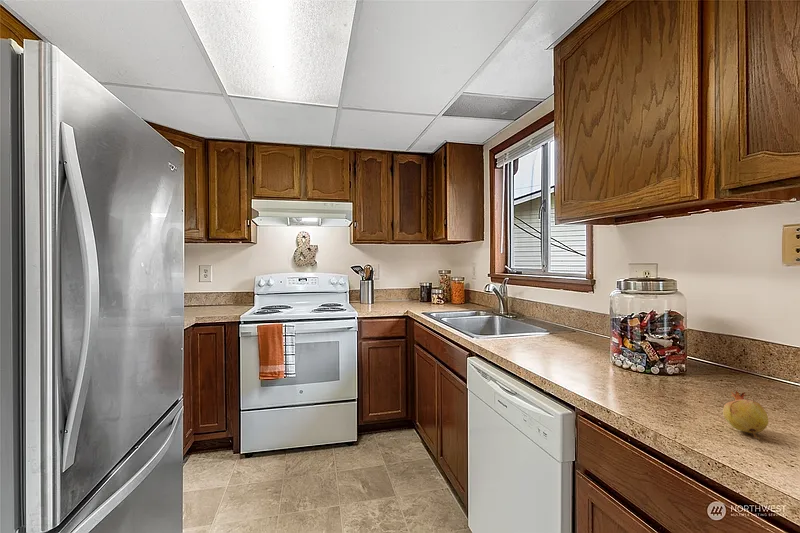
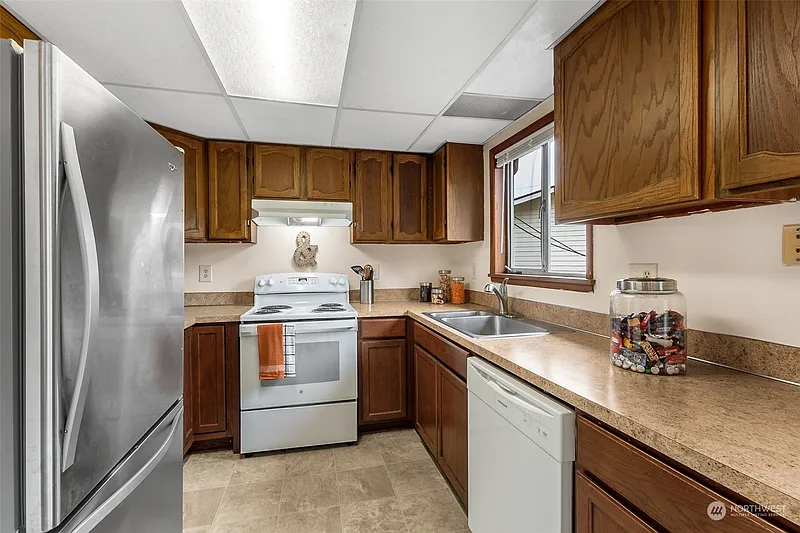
- fruit [722,390,769,441]
